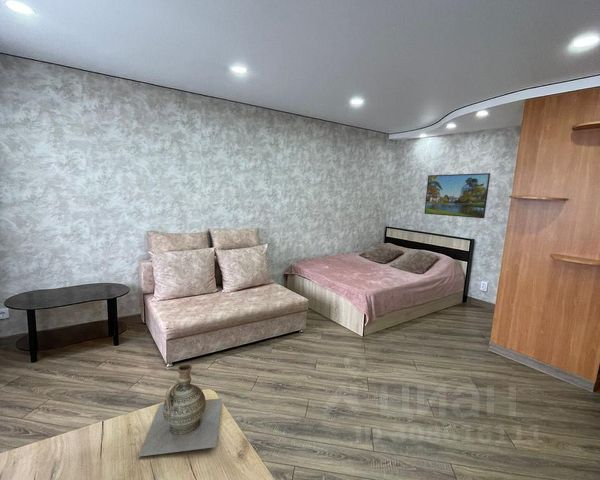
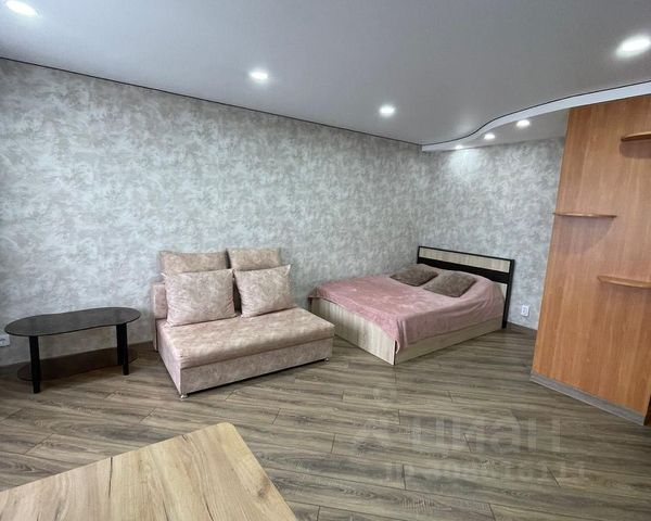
- ceramic jug [137,363,223,458]
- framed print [423,172,491,219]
